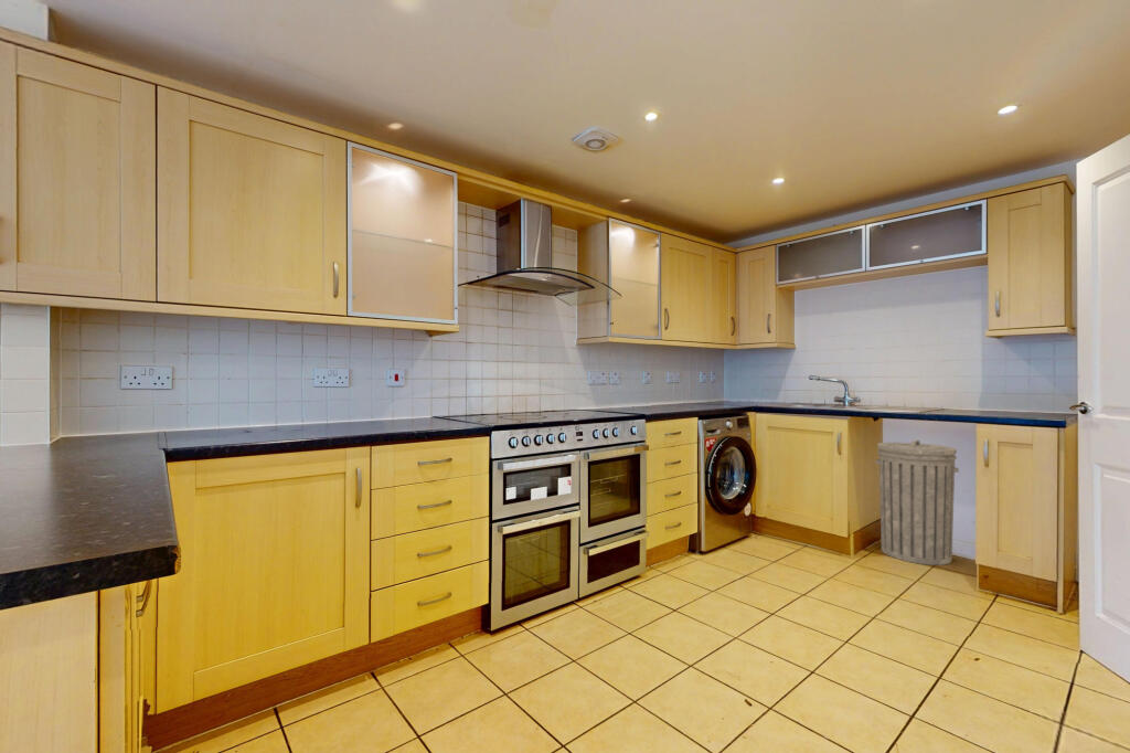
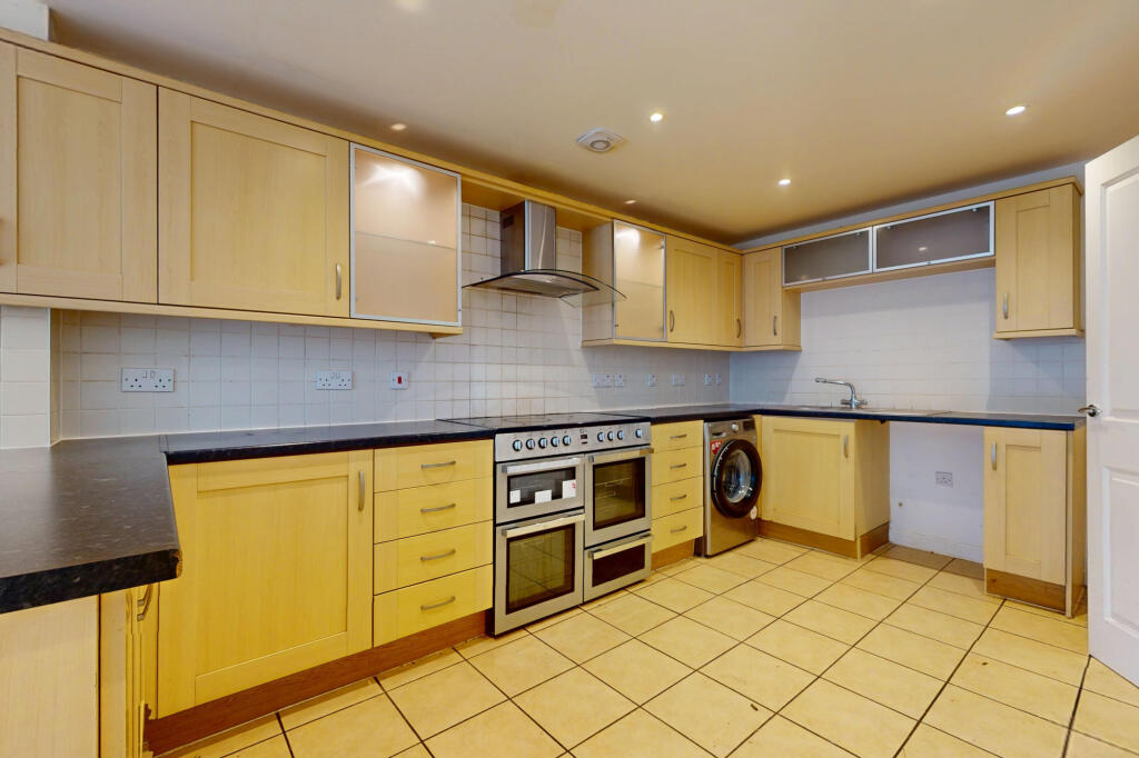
- trash can [874,439,960,566]
